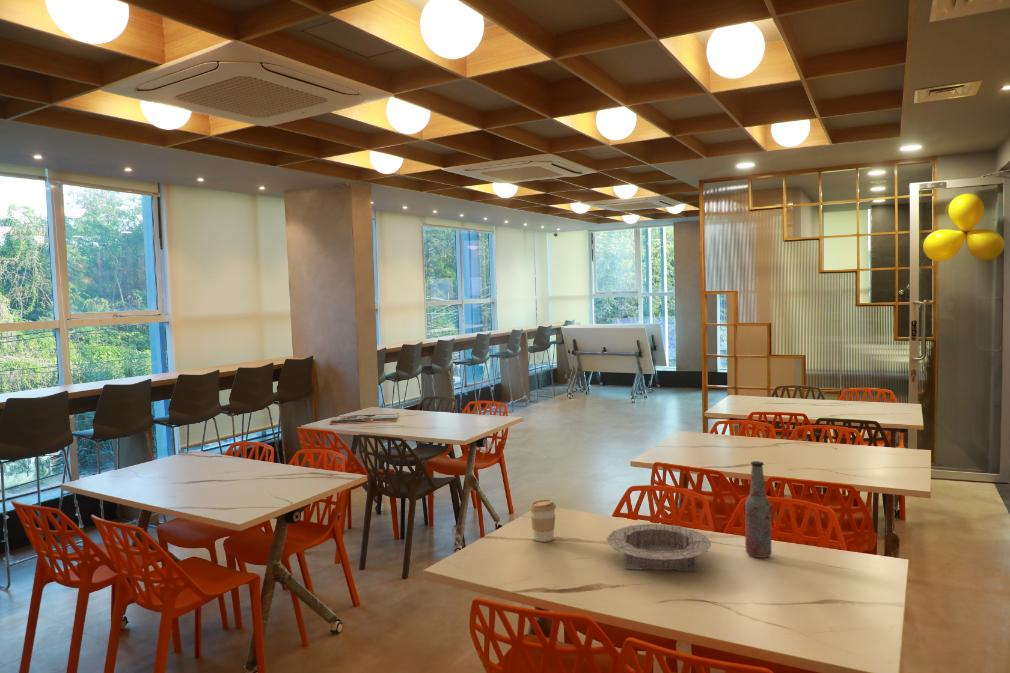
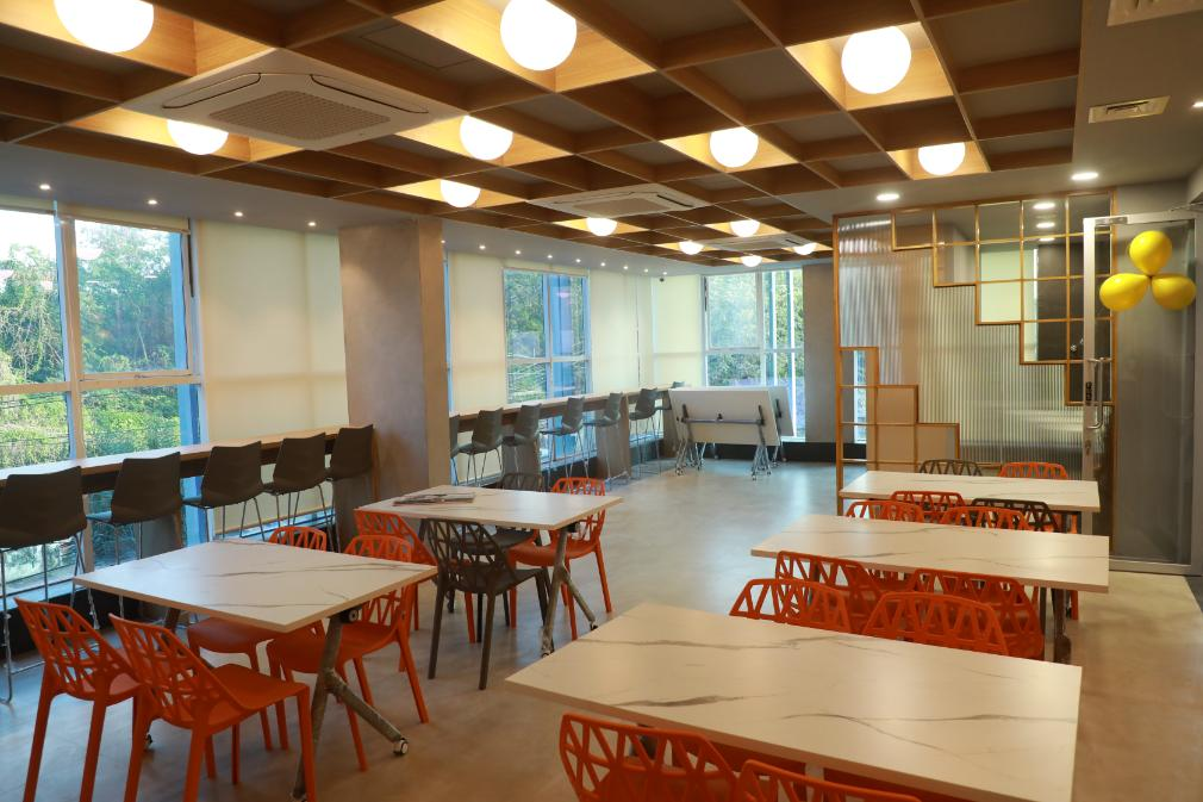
- bottle [744,460,773,559]
- bowl [605,522,712,572]
- coffee cup [528,499,557,543]
